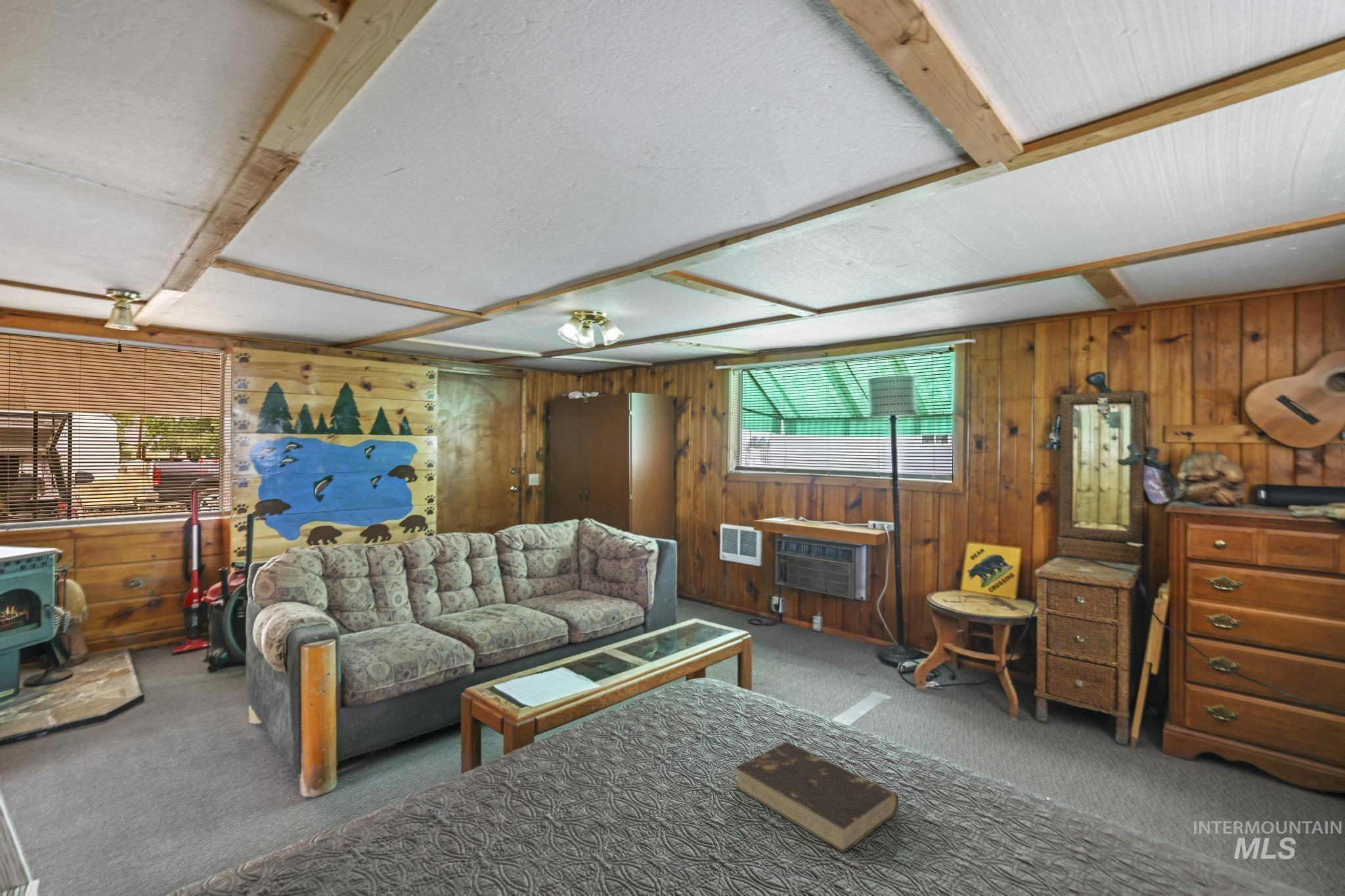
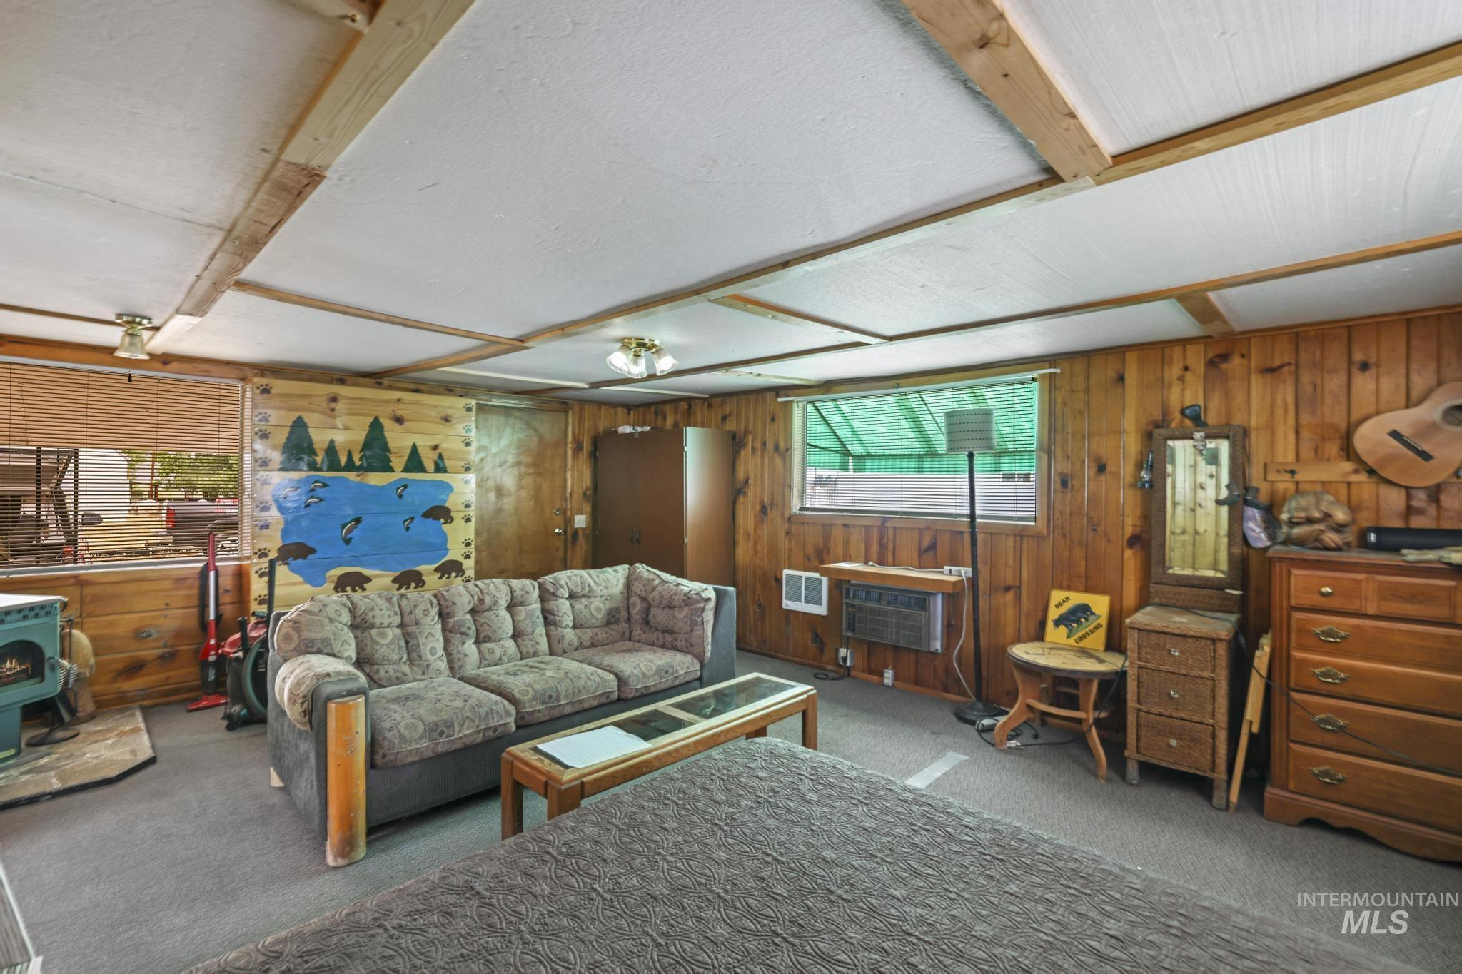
- book [734,741,900,854]
